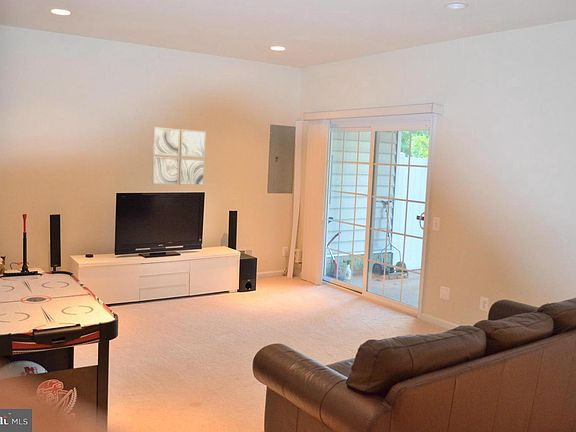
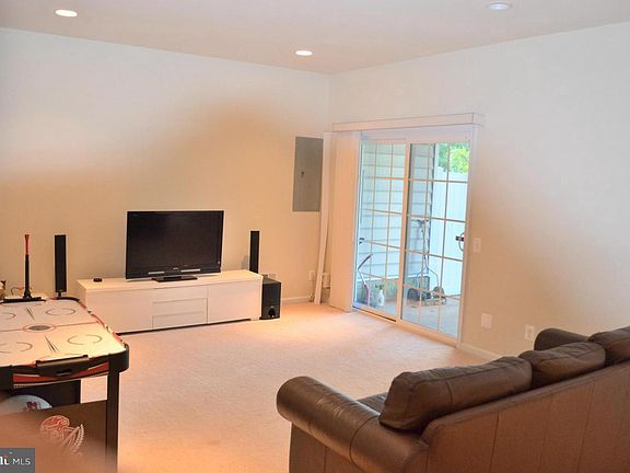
- wall art [151,126,207,187]
